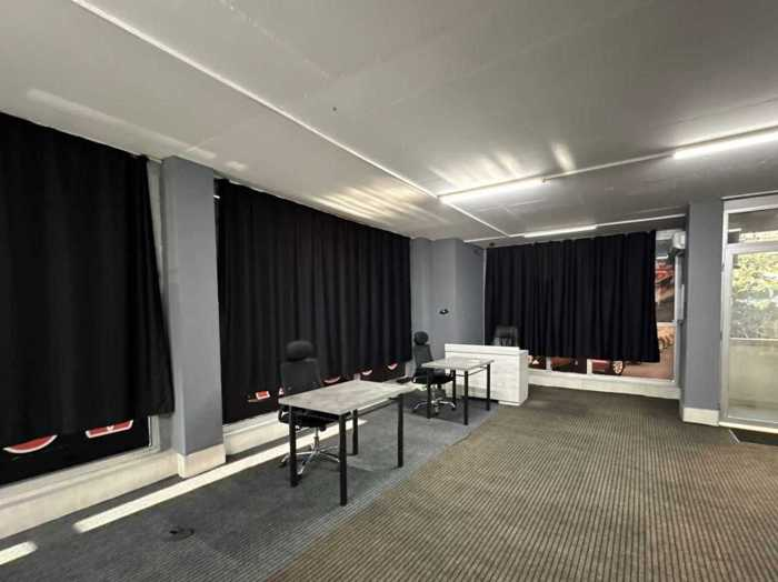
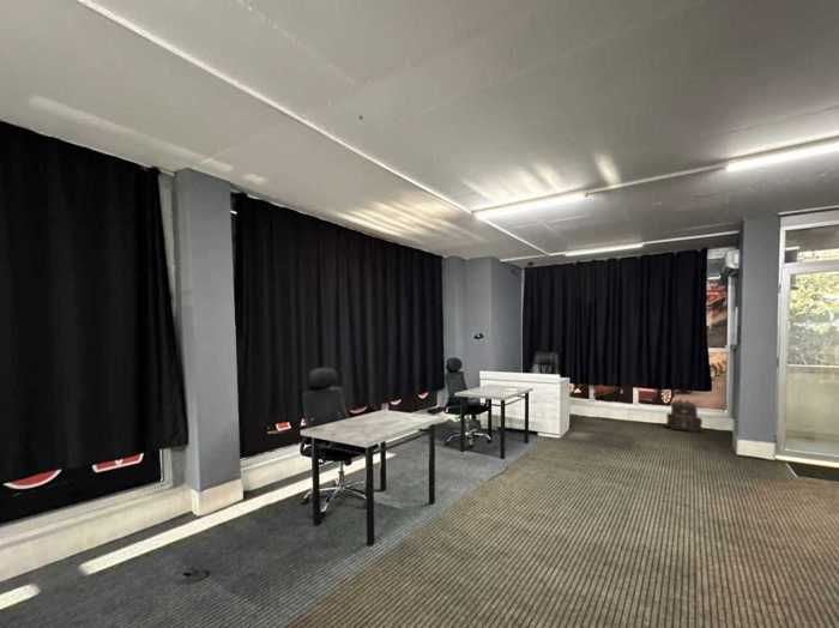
+ backpack [665,398,704,433]
